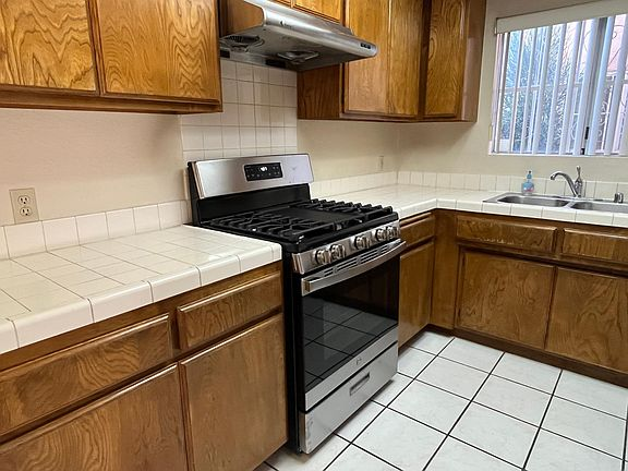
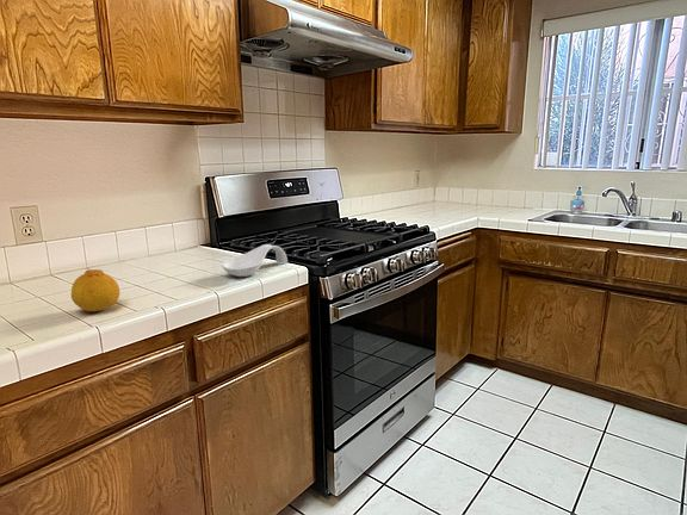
+ fruit [70,268,120,312]
+ spoon rest [221,243,289,278]
